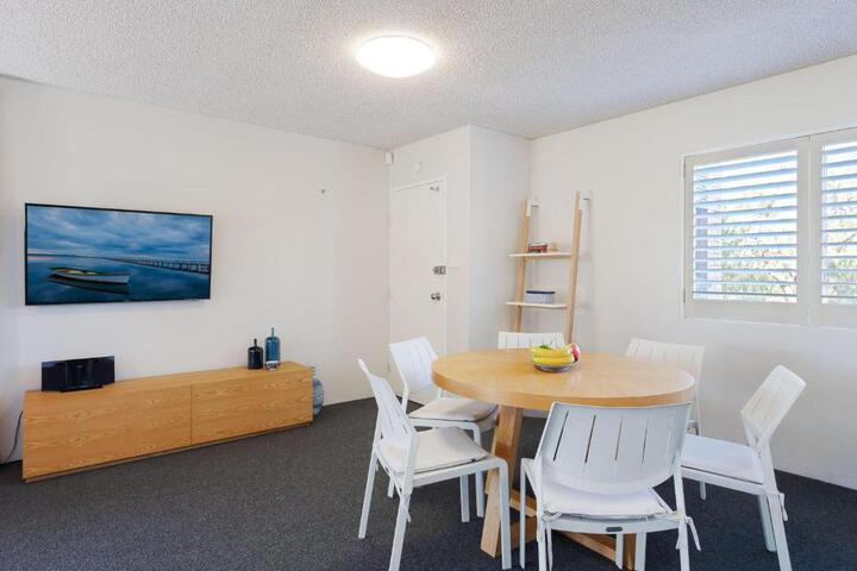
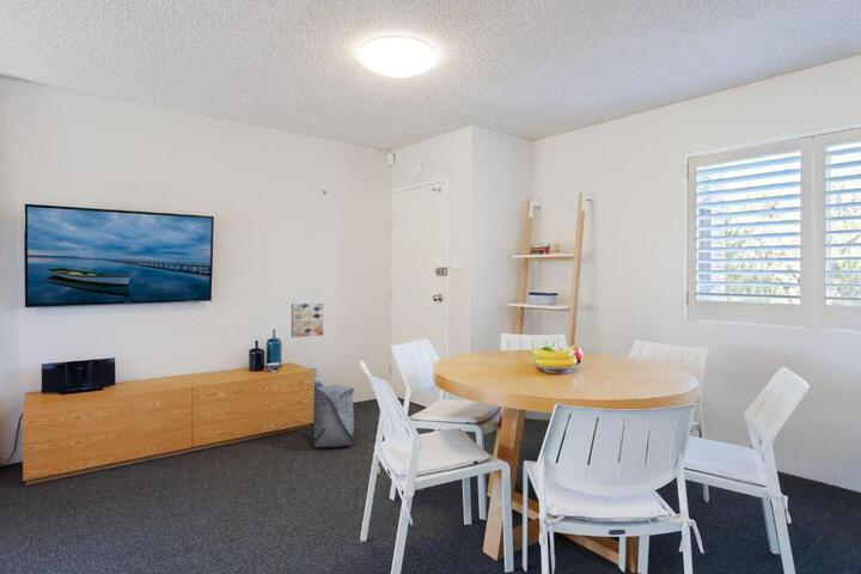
+ backpack [310,384,359,448]
+ wall art [291,303,324,338]
